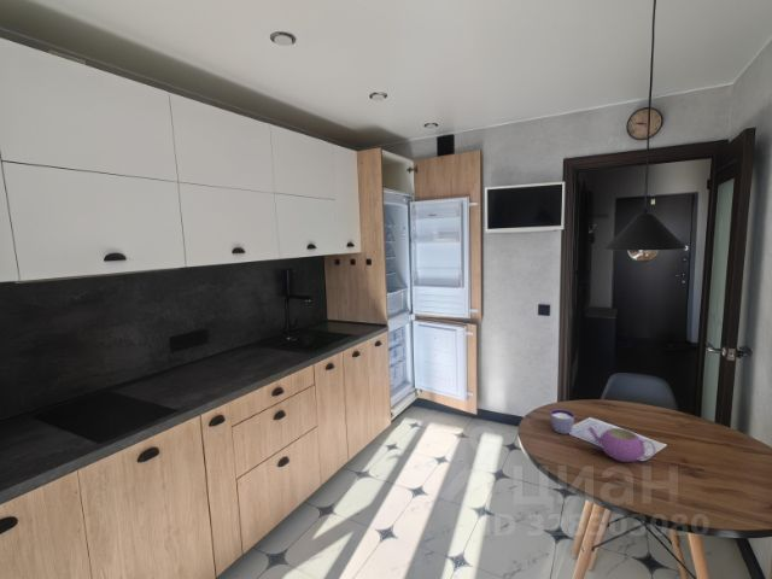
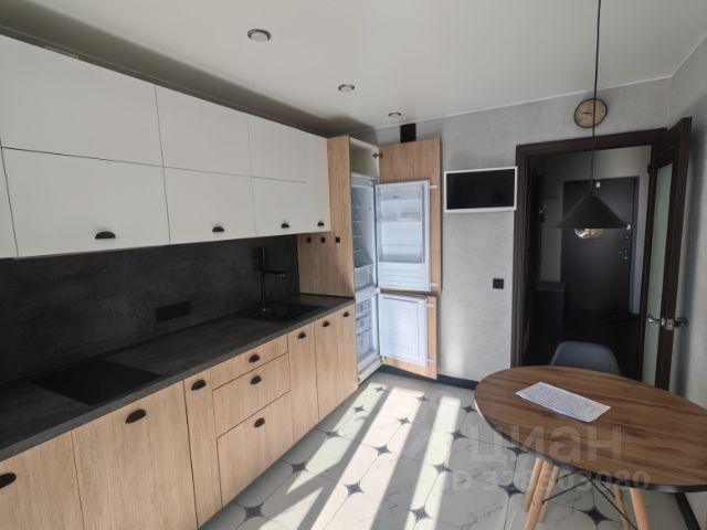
- cup [550,409,575,435]
- teapot [586,426,656,463]
